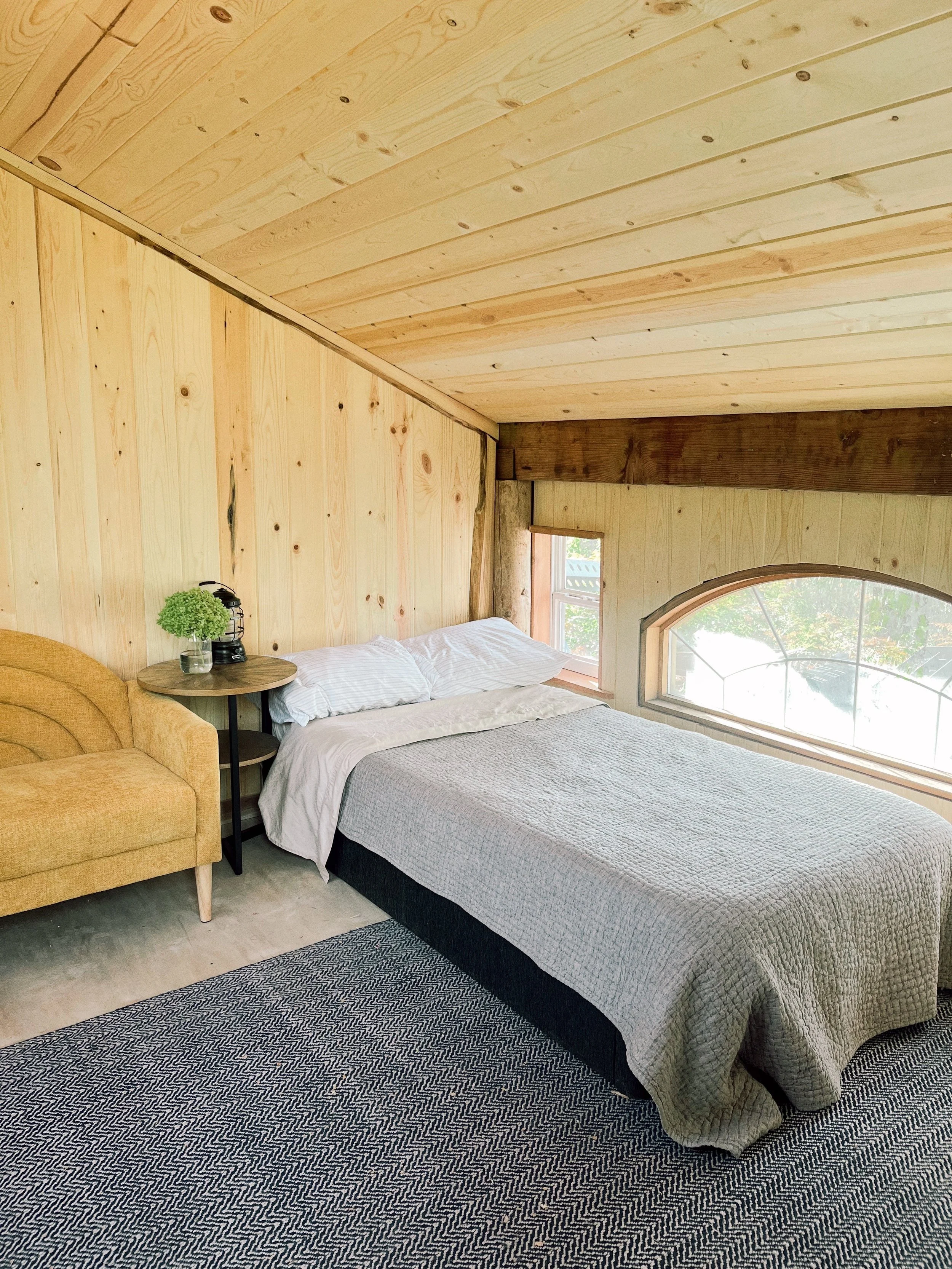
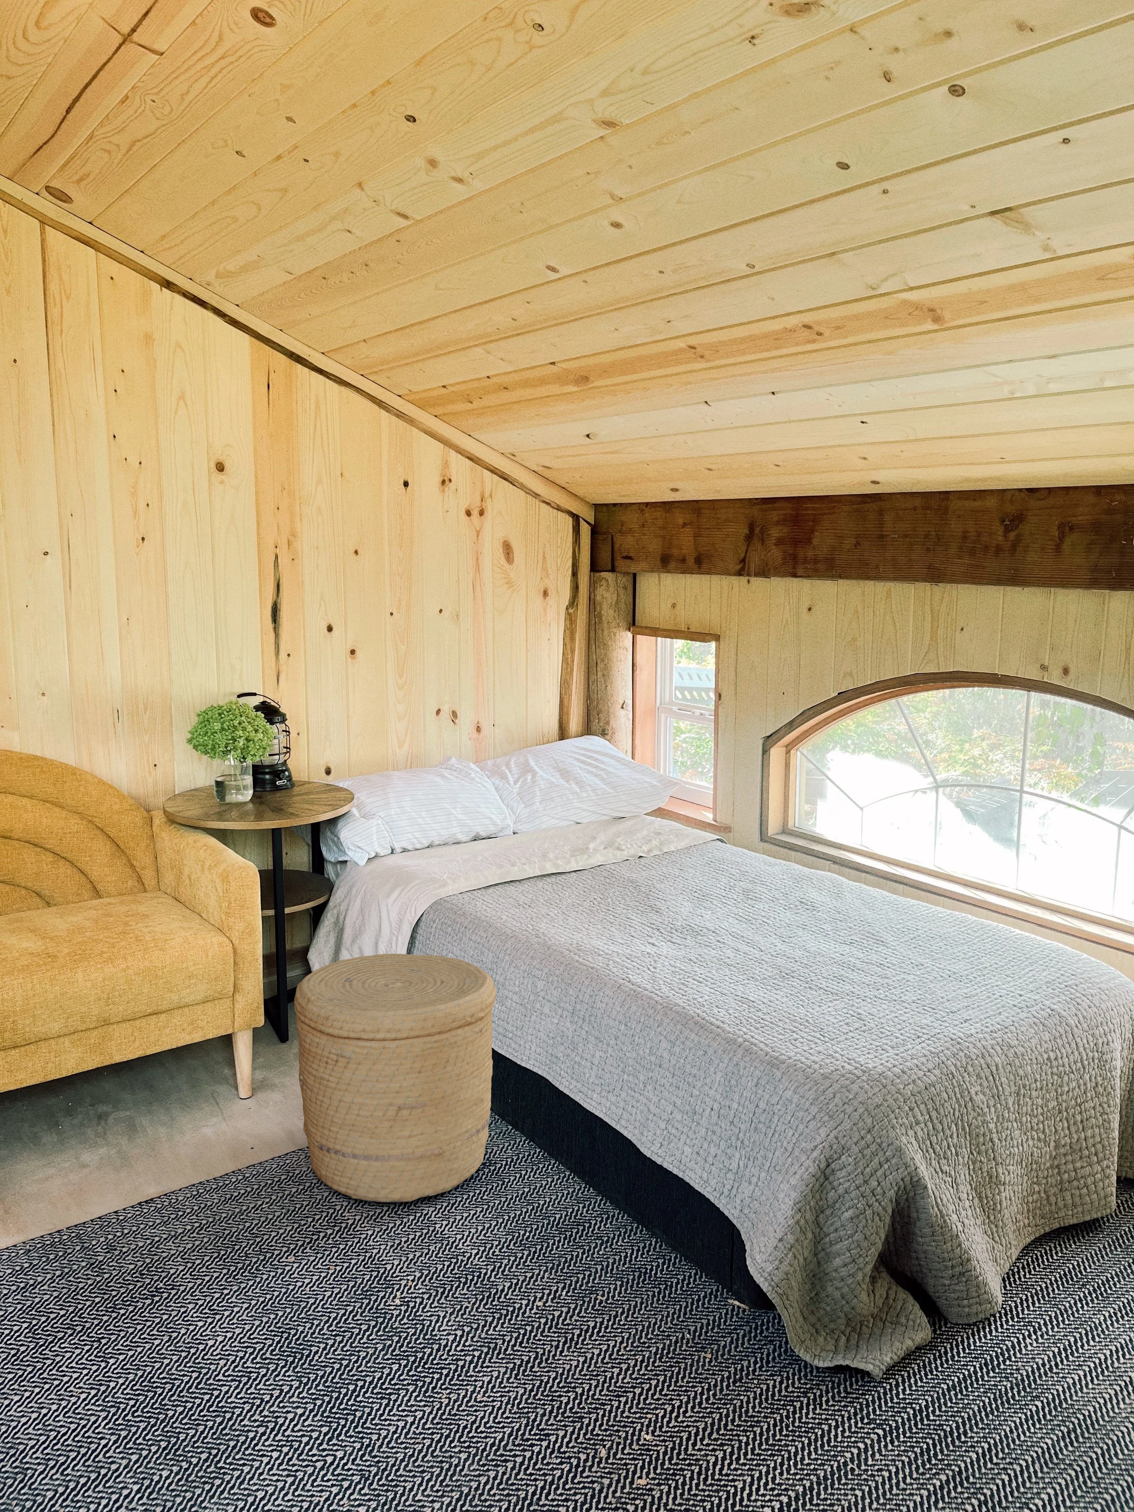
+ woven basket [294,953,497,1202]
